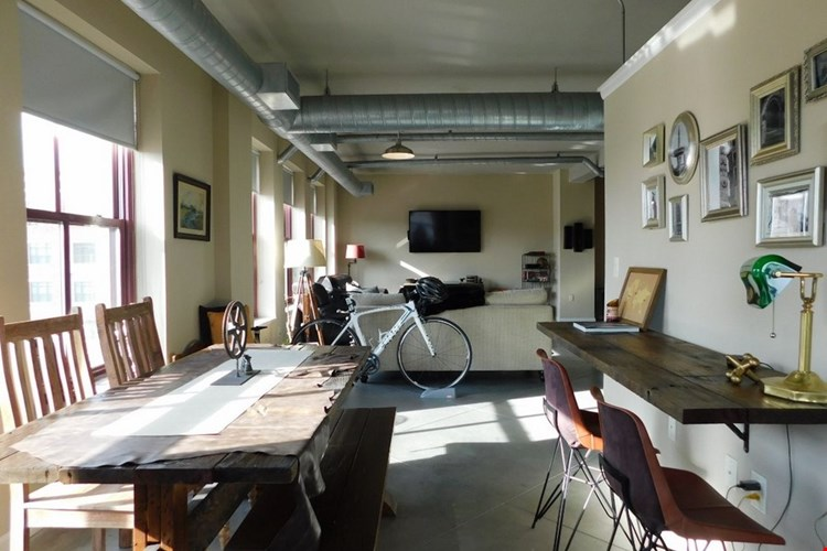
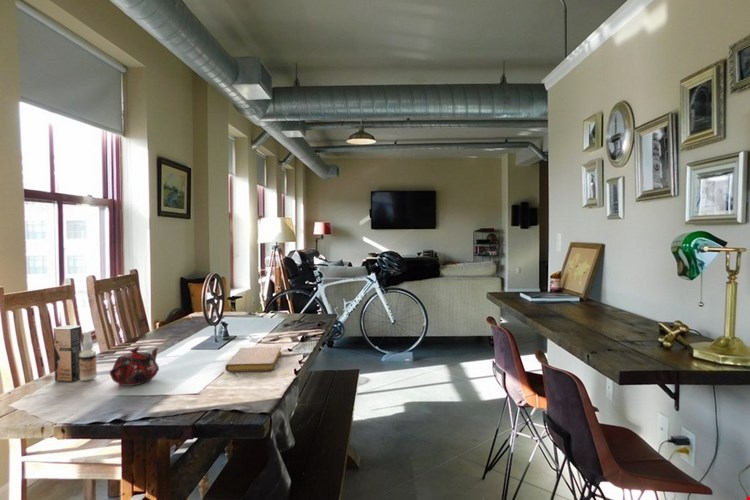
+ teapot [109,346,160,387]
+ spray bottle [53,324,98,383]
+ notebook [224,346,282,372]
